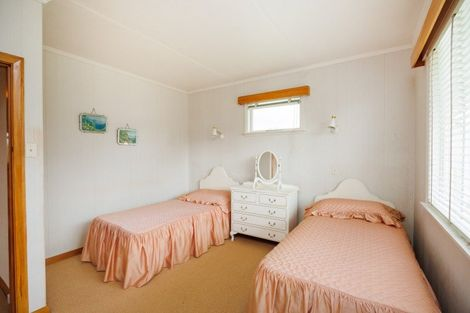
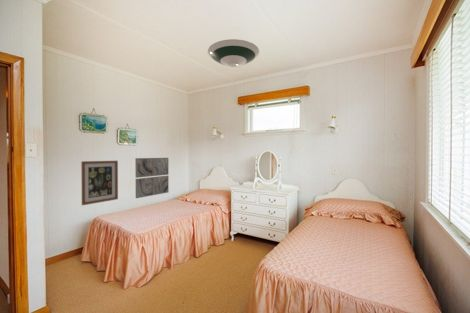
+ wall art [134,157,170,199]
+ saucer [207,38,260,68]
+ wall art [80,160,119,206]
